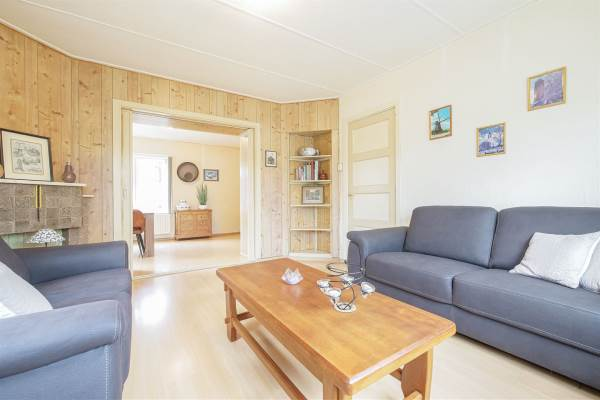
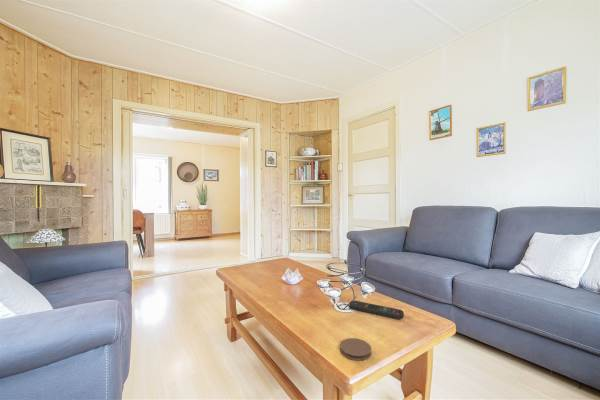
+ remote control [349,300,405,320]
+ coaster [339,337,372,361]
